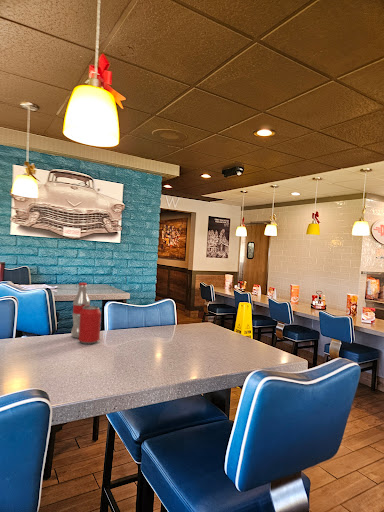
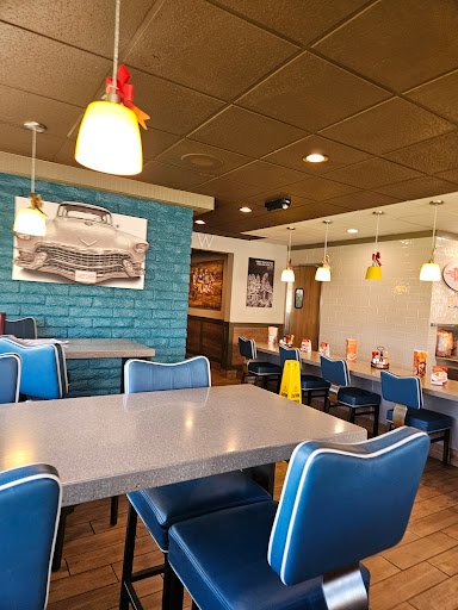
- pop [70,282,102,345]
